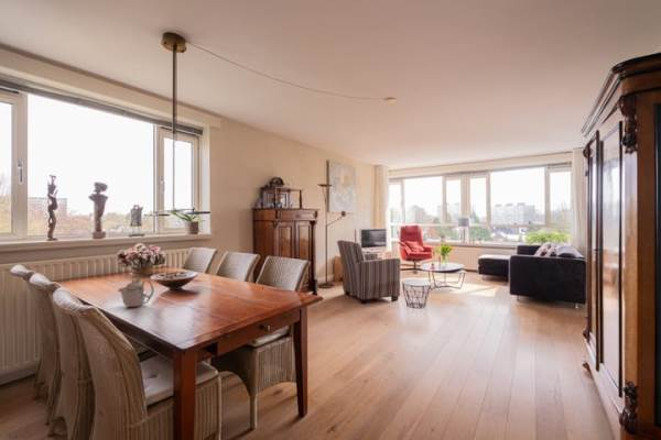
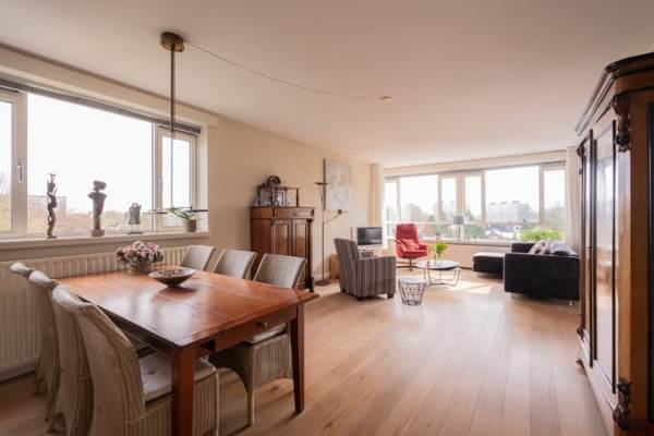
- teapot [117,277,155,309]
